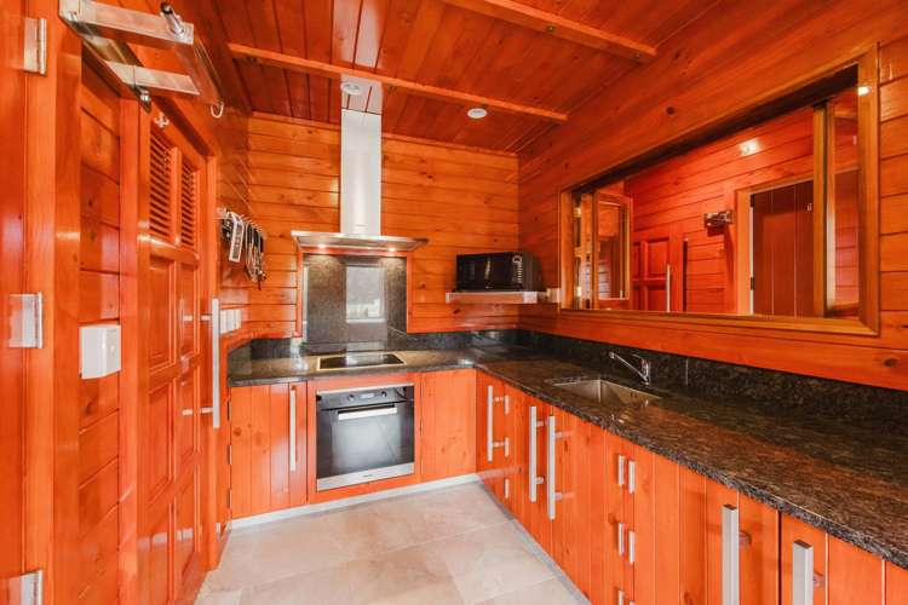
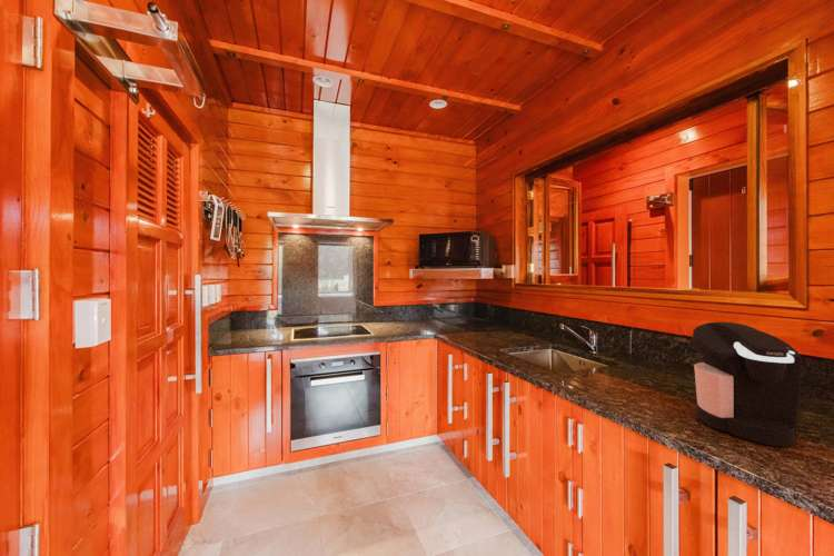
+ coffee maker [691,320,804,448]
